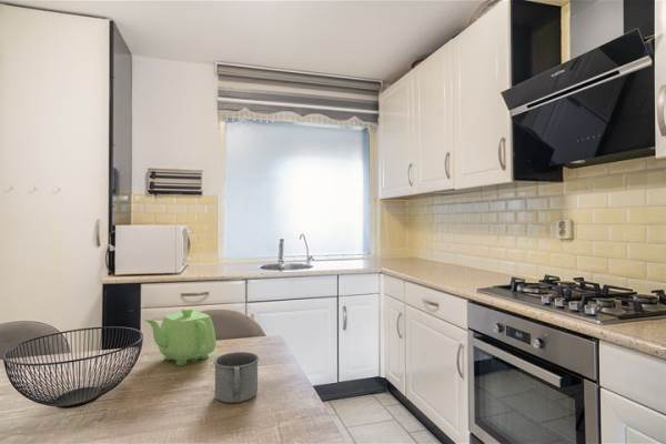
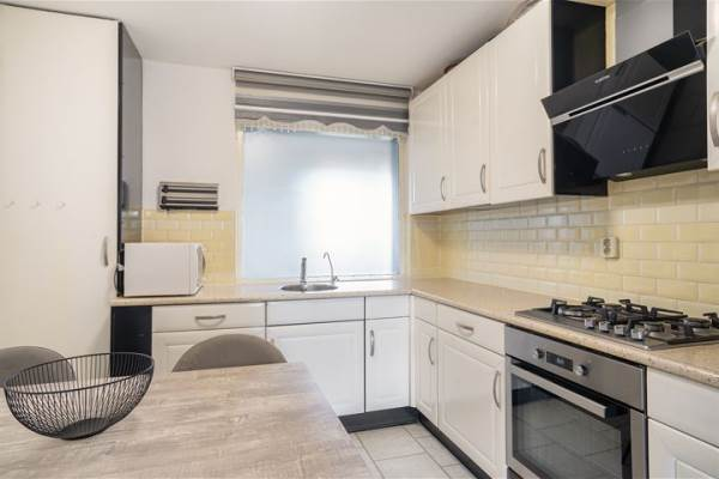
- teapot [143,307,216,366]
- mug [213,351,260,404]
